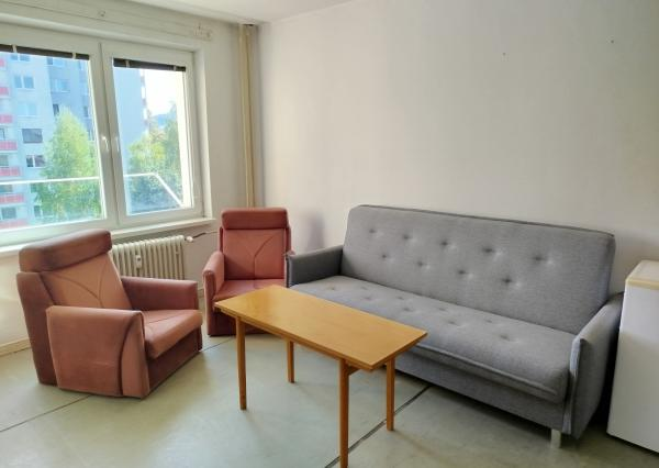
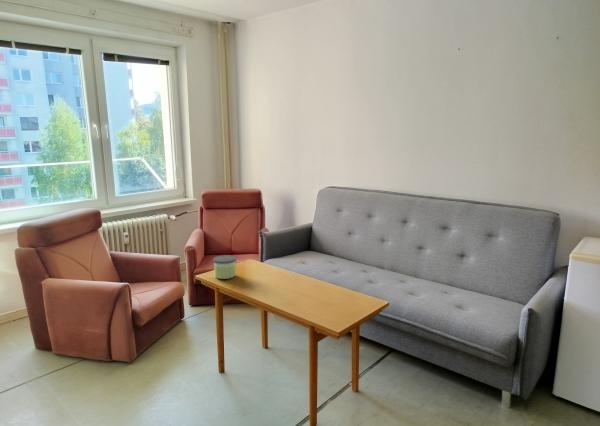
+ candle [212,254,237,280]
